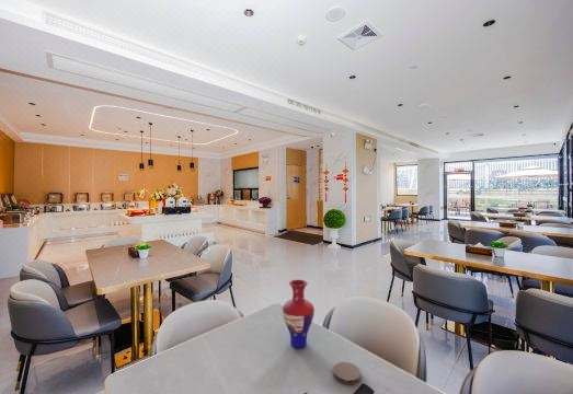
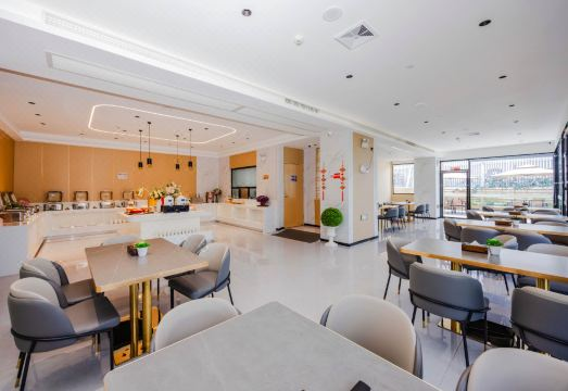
- vase [282,279,316,349]
- coaster [332,361,362,385]
